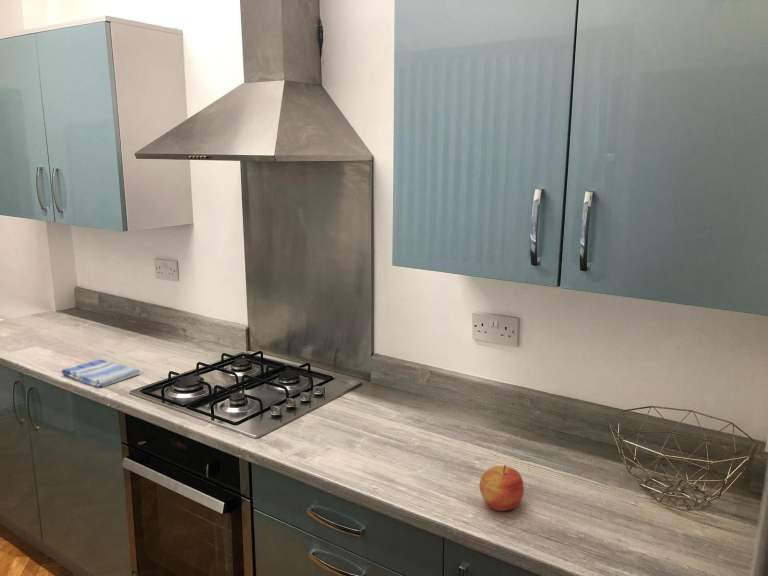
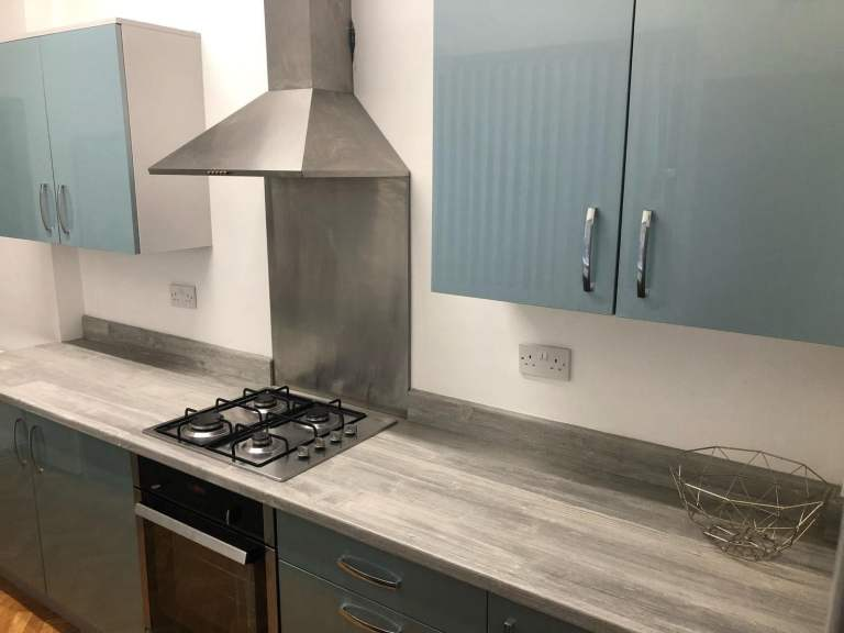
- apple [479,464,525,512]
- dish towel [61,359,141,388]
